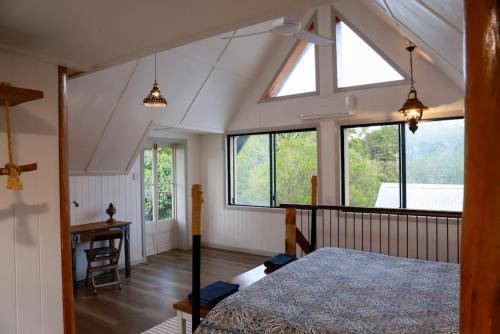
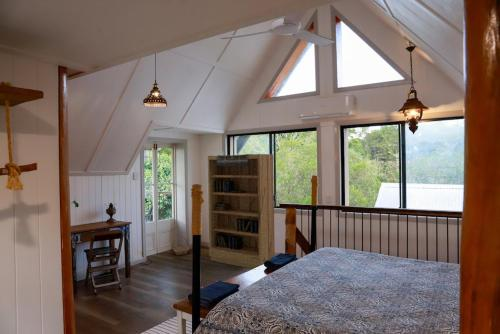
+ bookshelf [207,153,276,270]
+ basket [171,236,190,256]
